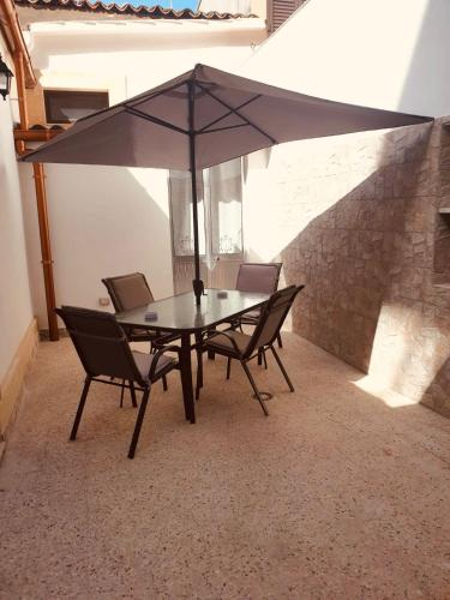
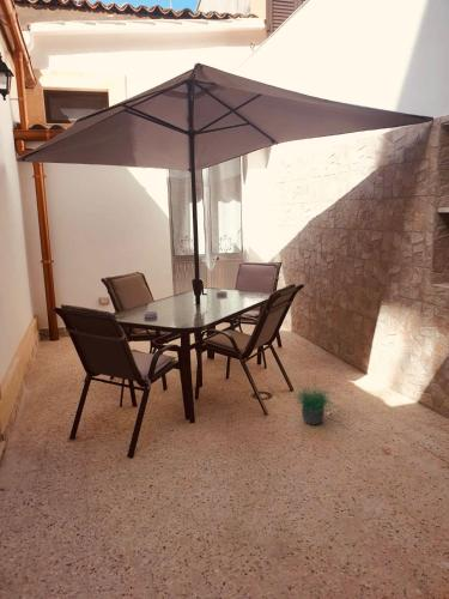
+ potted plant [291,377,335,425]
